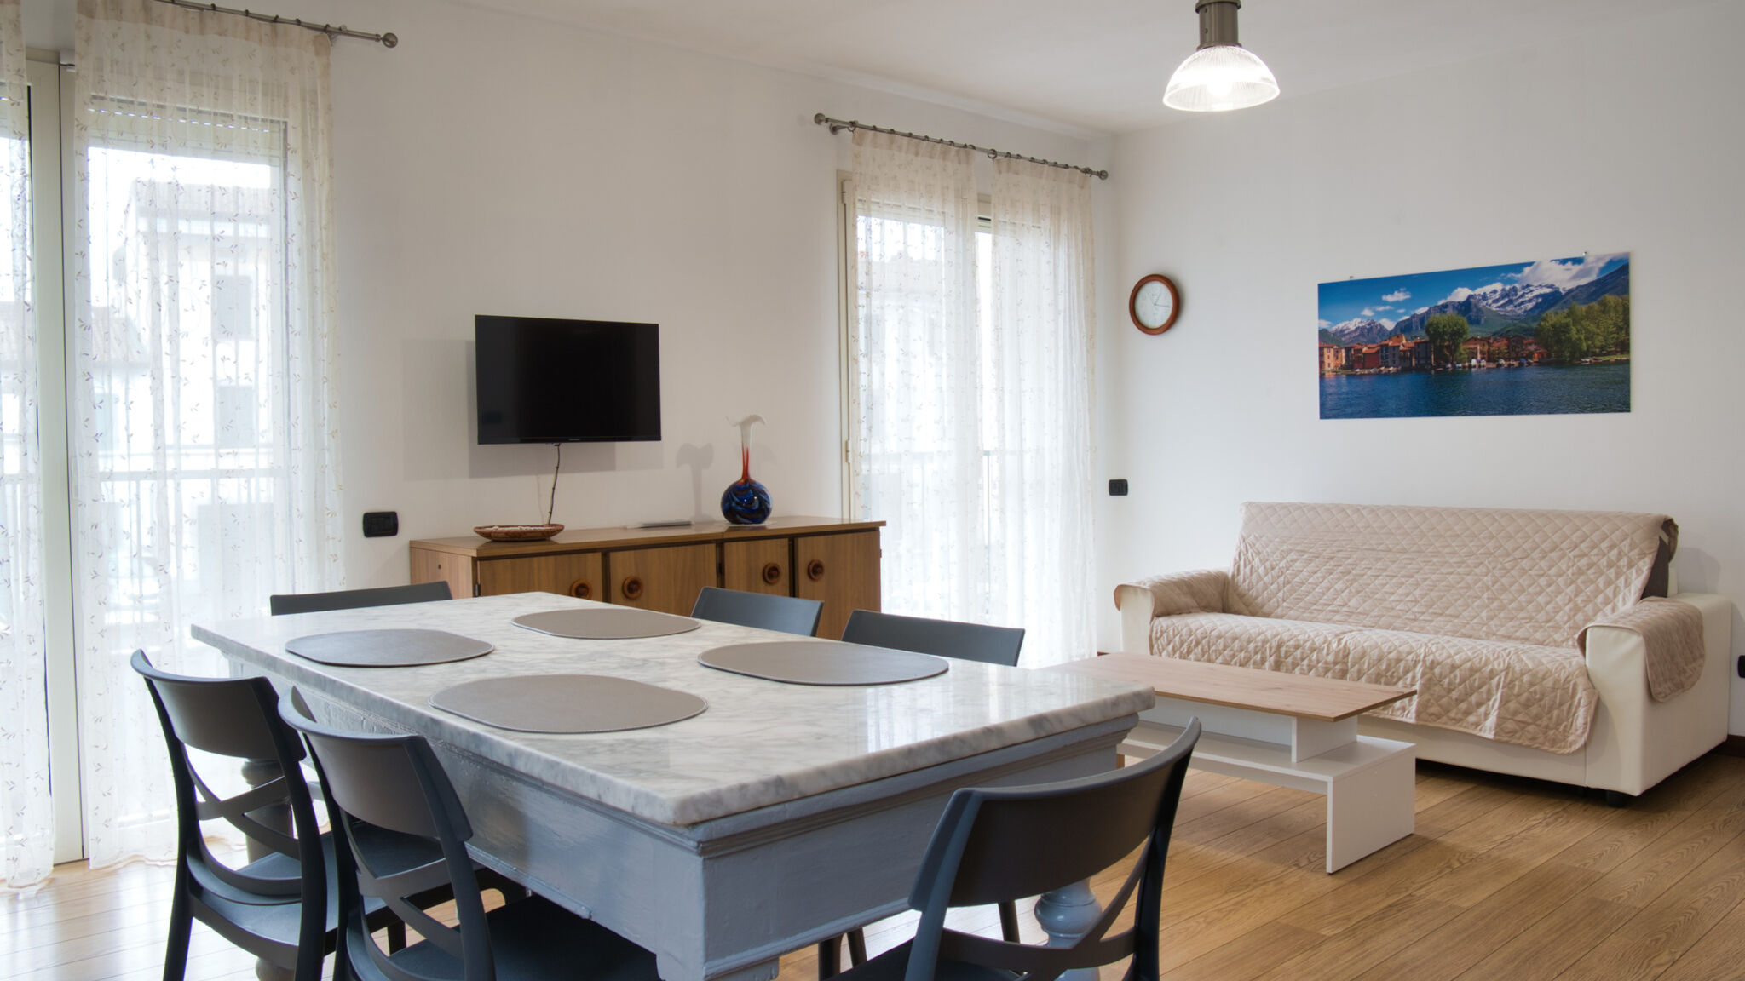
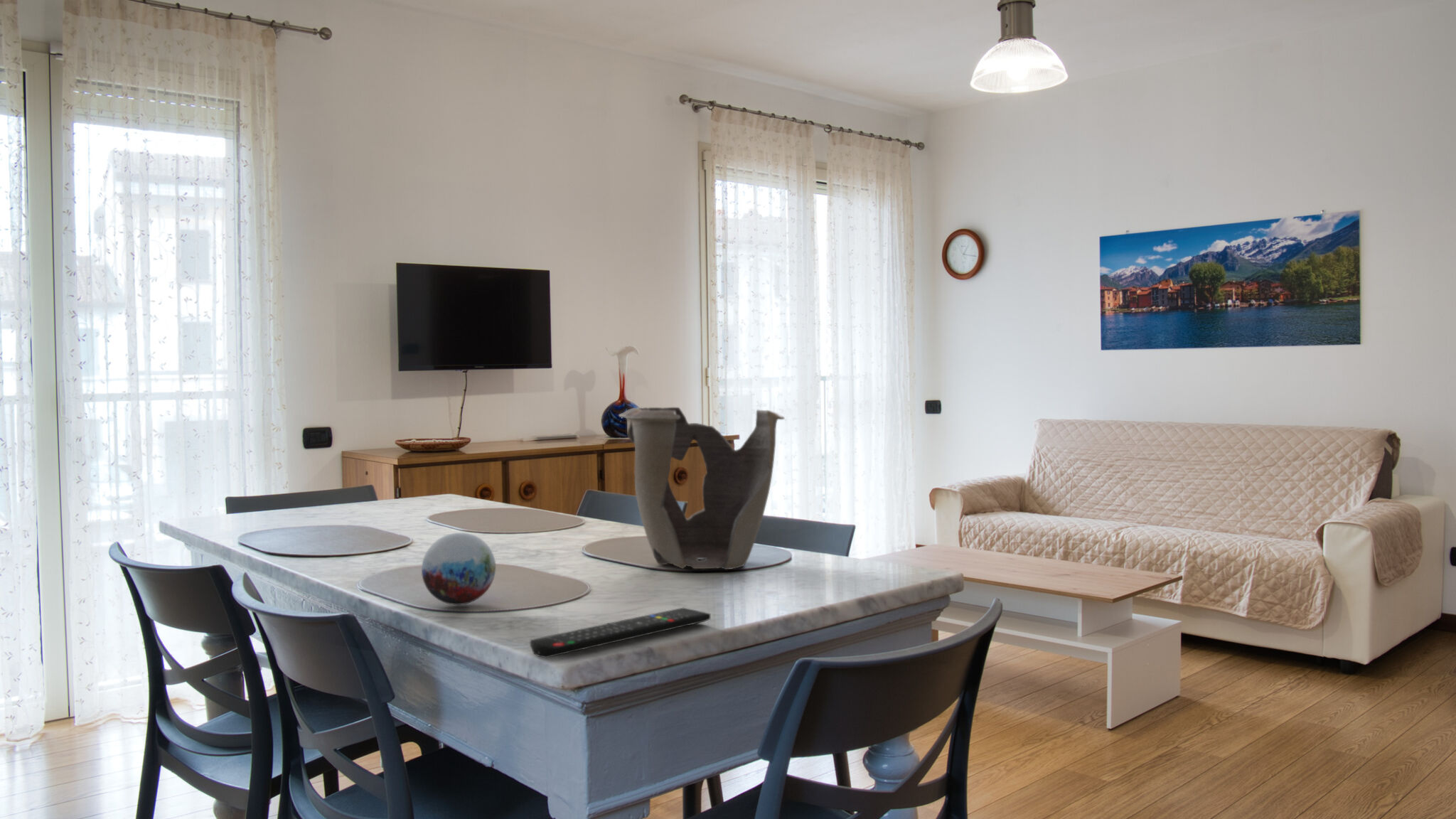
+ decorative bowl [618,407,786,570]
+ remote control [530,607,711,658]
+ decorative orb [421,532,496,606]
